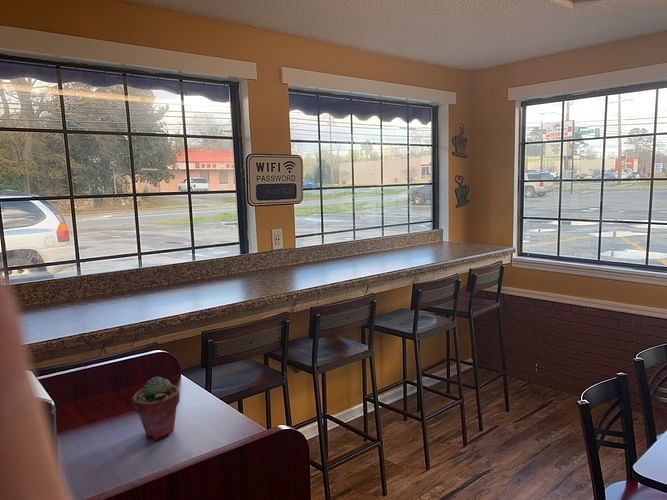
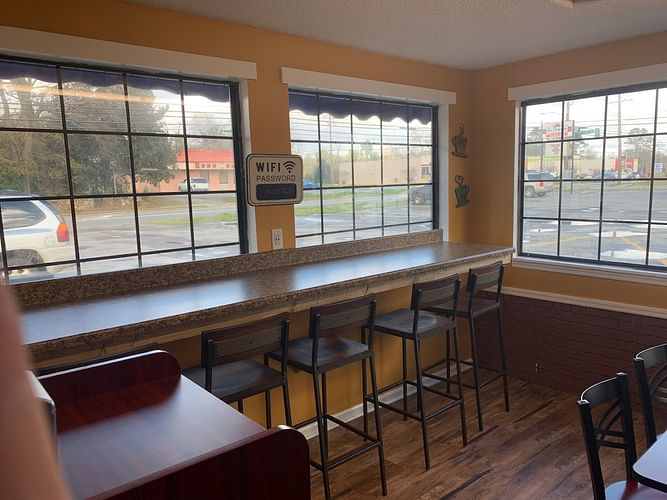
- potted succulent [131,376,181,441]
